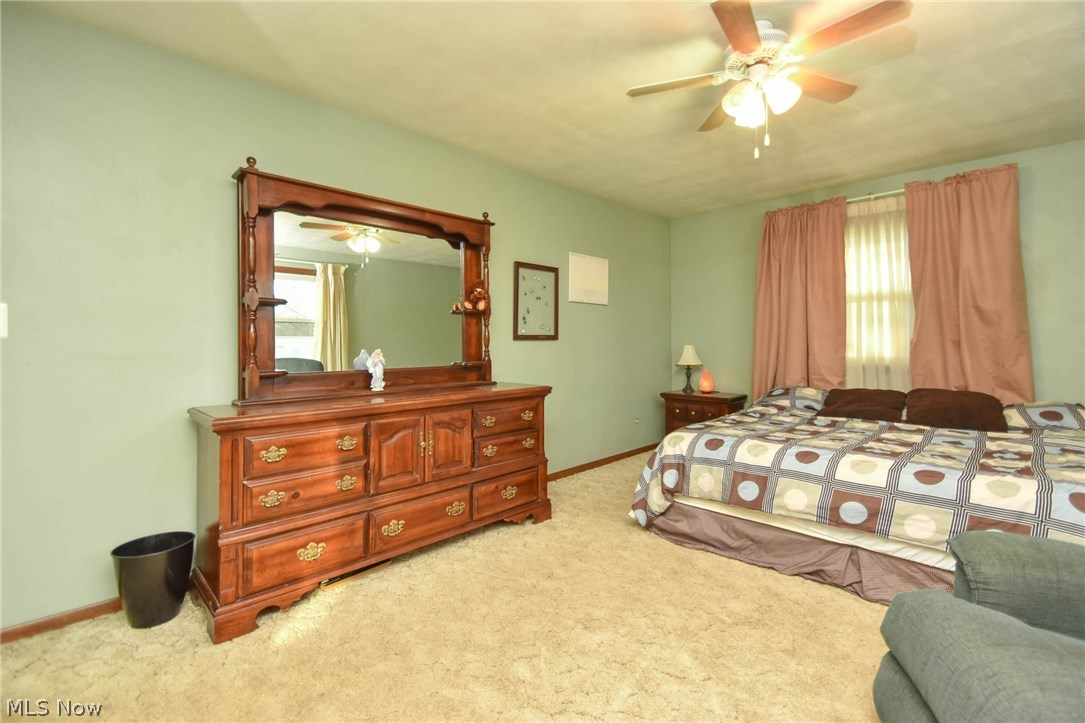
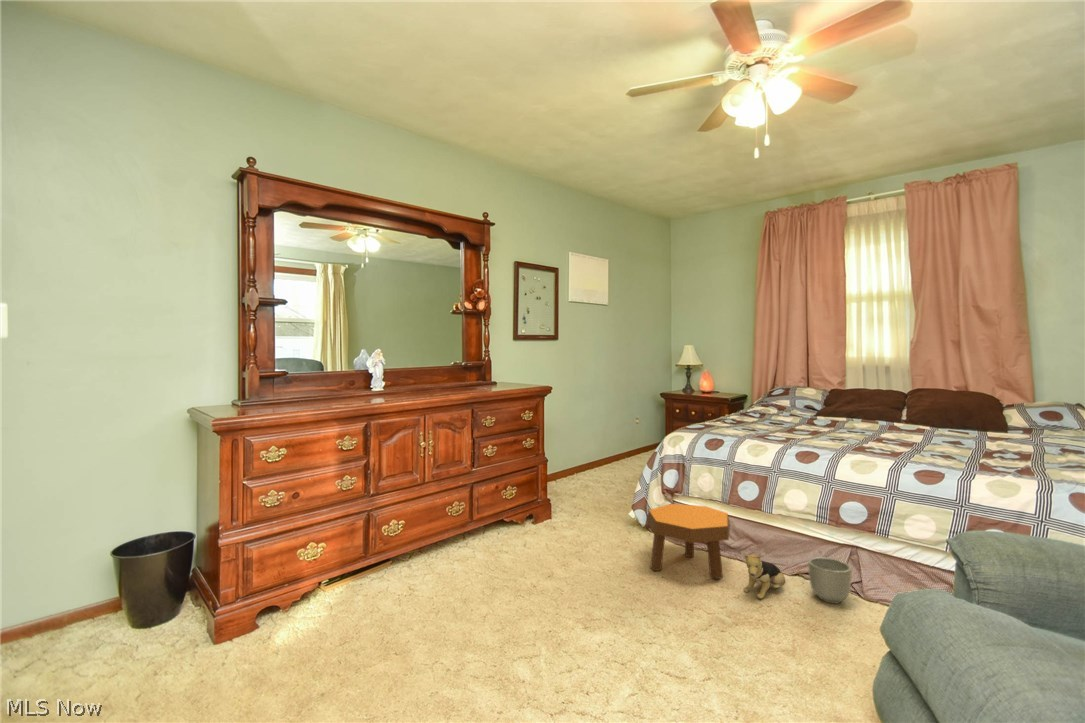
+ planter [807,556,853,605]
+ plush toy [743,552,786,600]
+ footstool [646,503,731,580]
